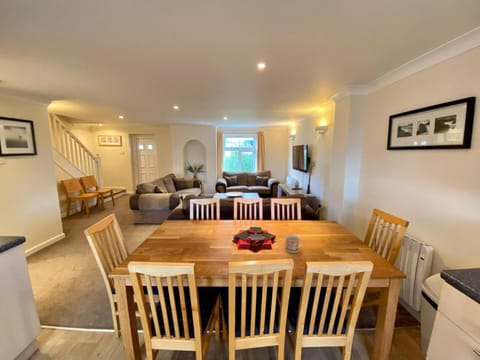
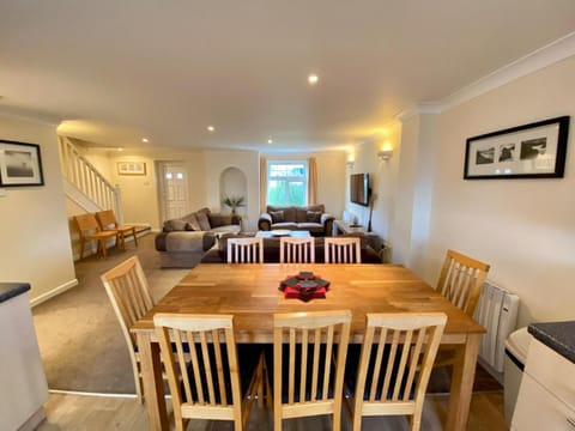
- mug [285,233,303,254]
